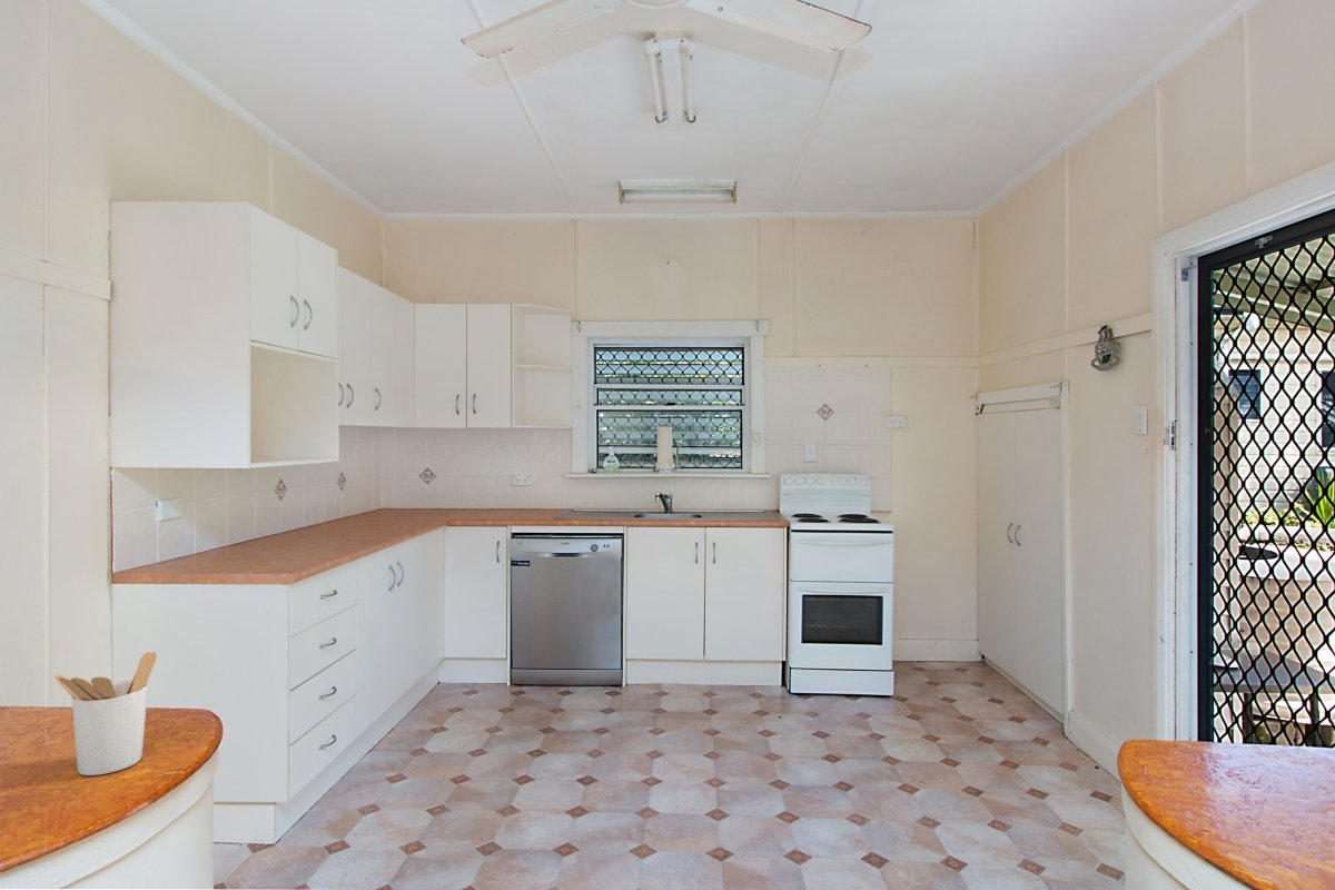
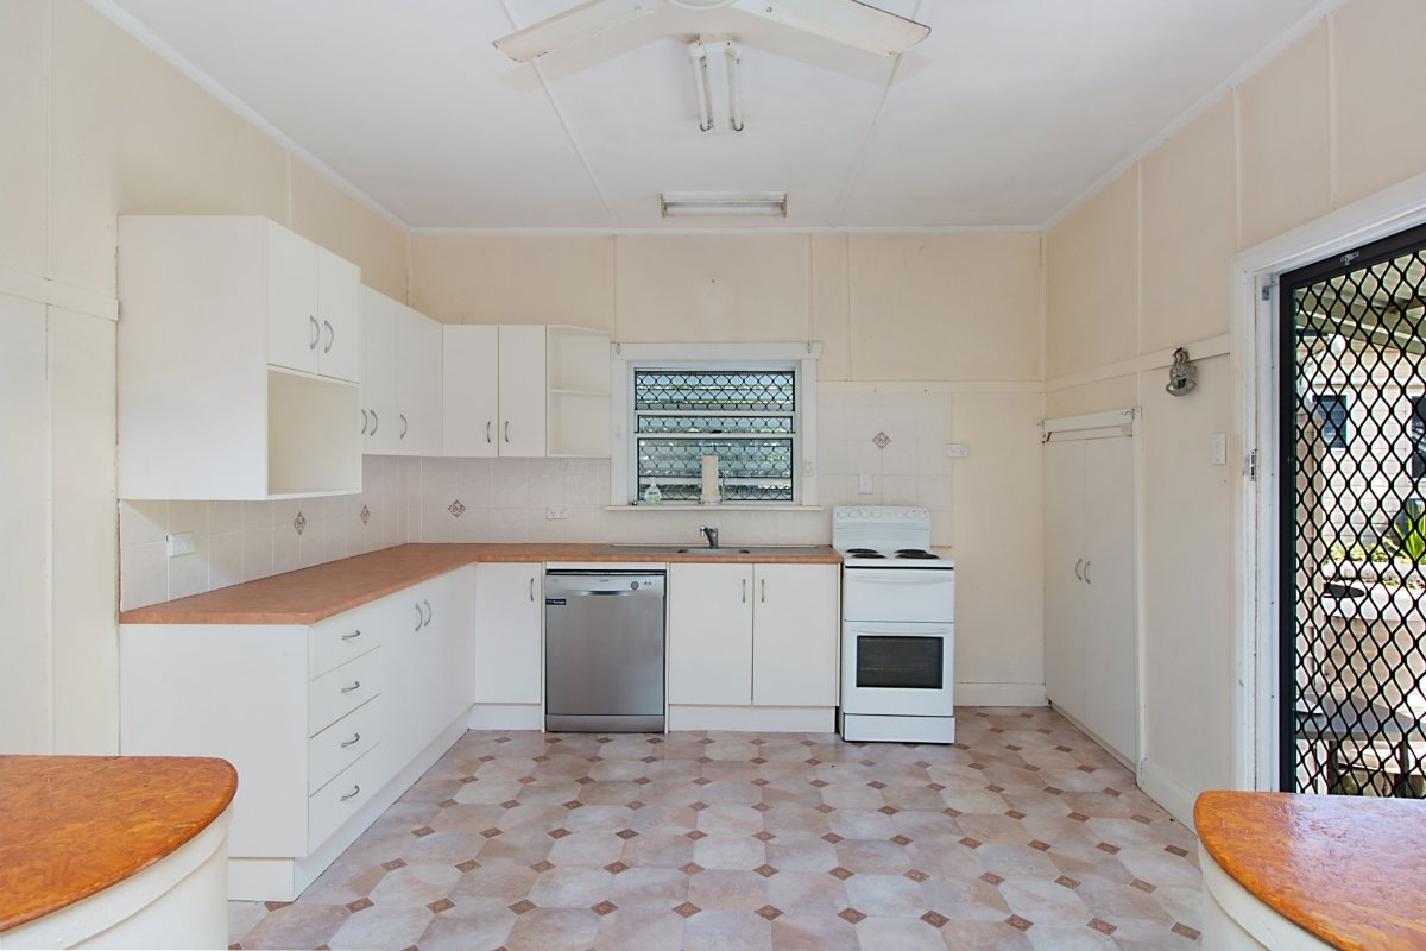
- utensil holder [55,651,158,777]
